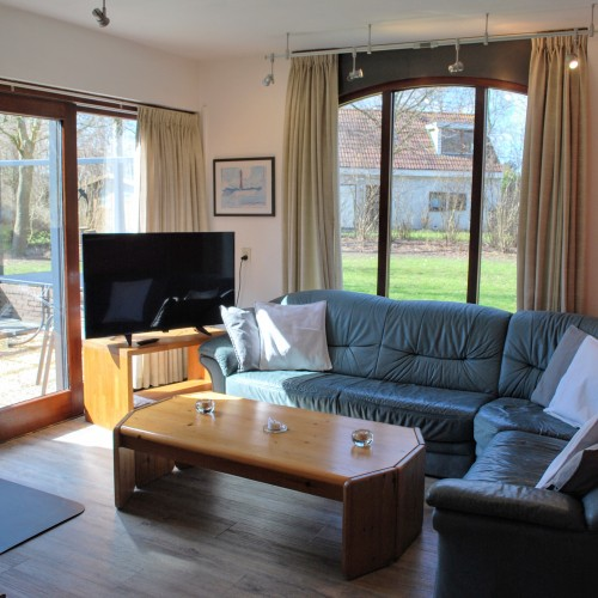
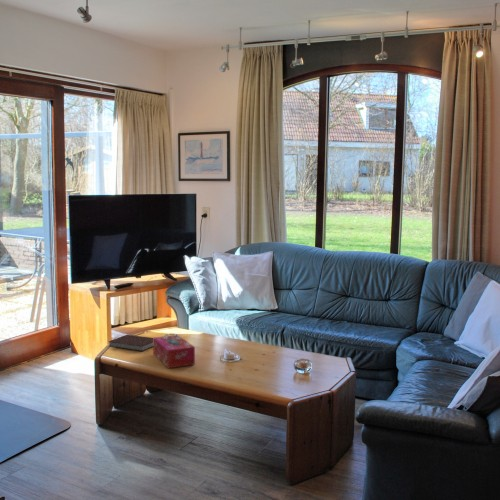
+ notebook [107,334,154,352]
+ tissue box [152,334,196,369]
